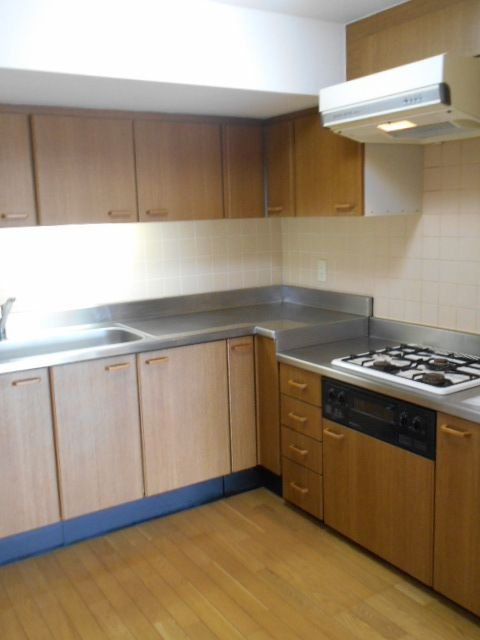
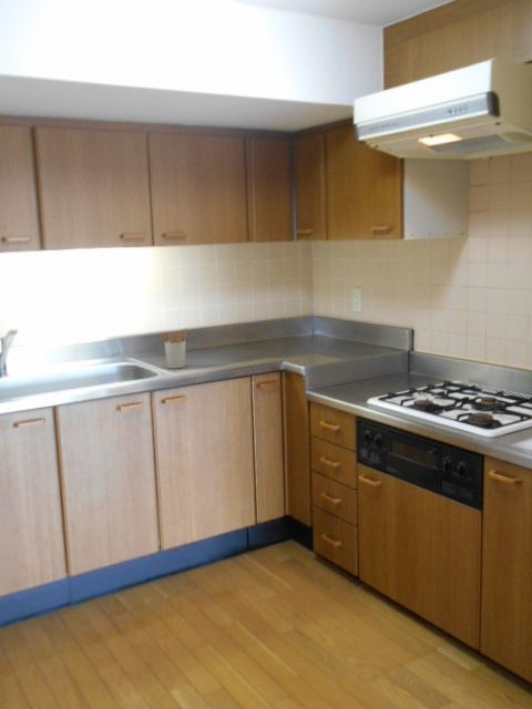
+ utensil holder [158,328,188,370]
